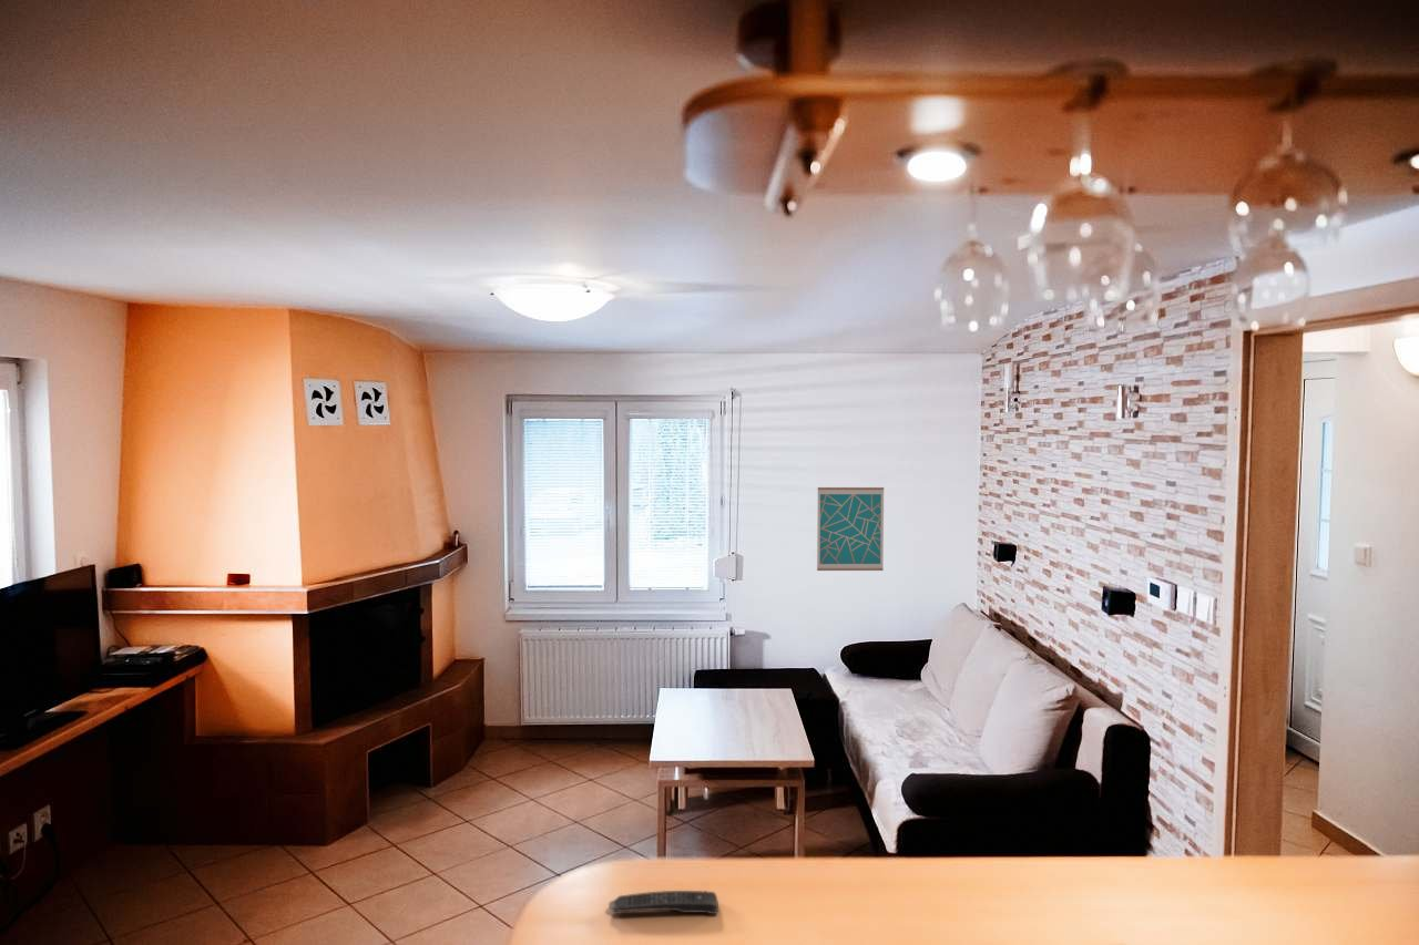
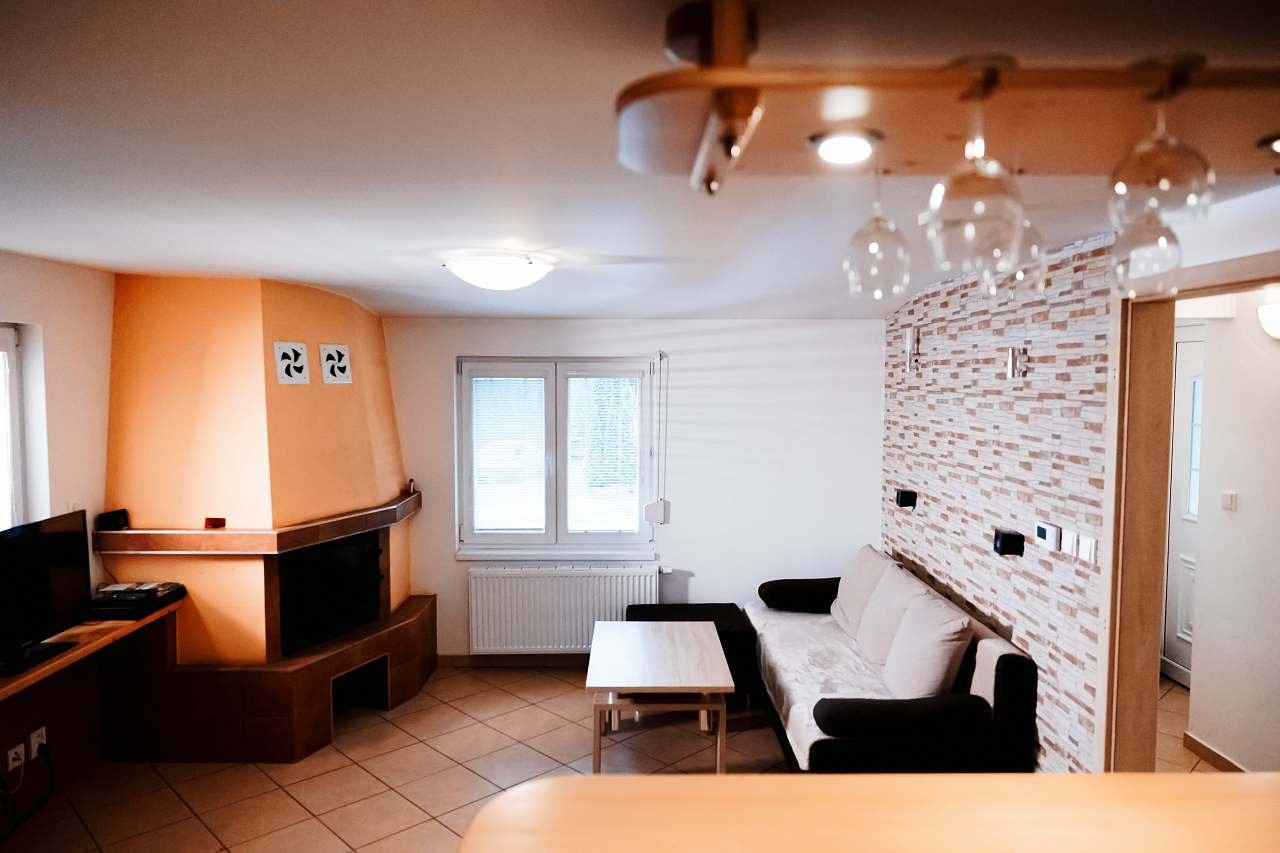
- wall art [816,486,885,572]
- remote control [608,890,719,915]
